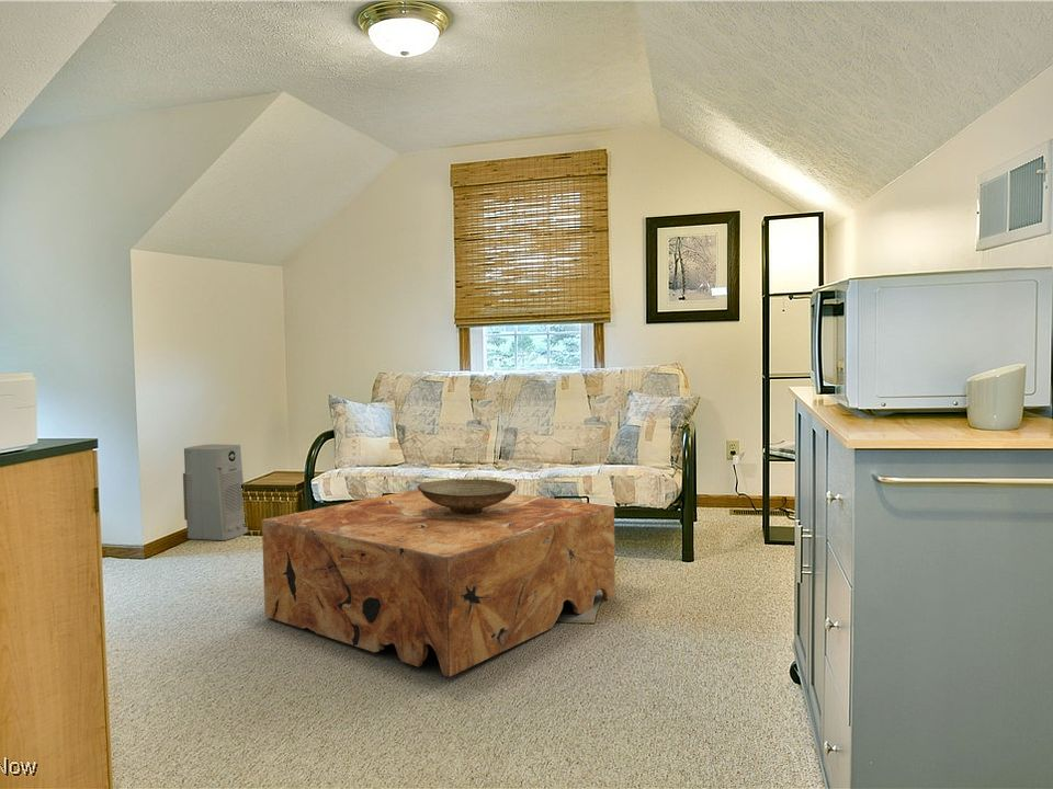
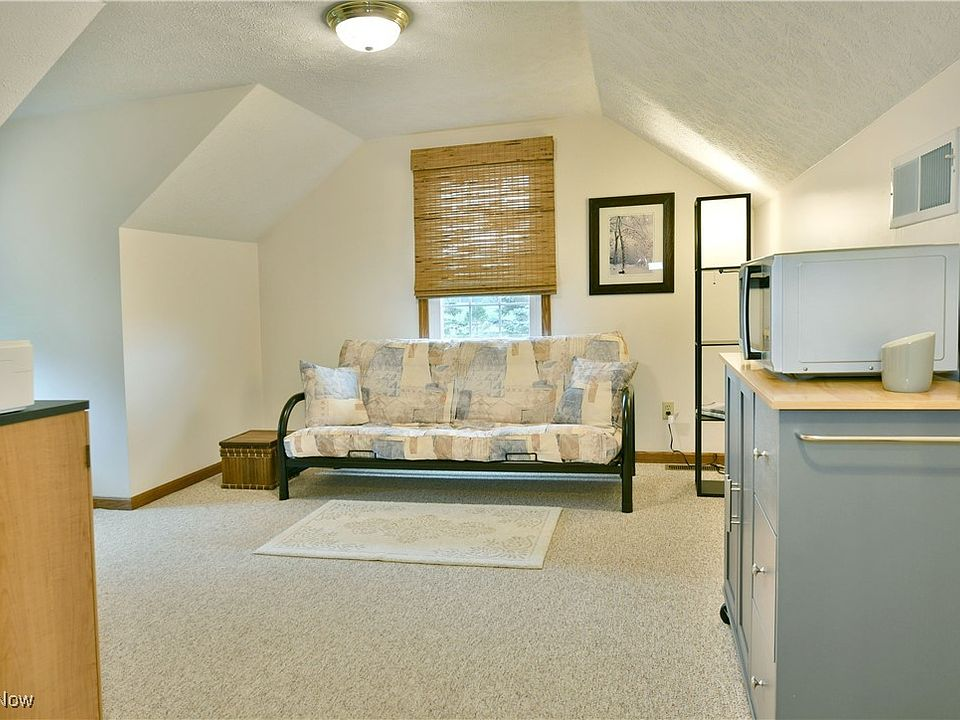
- decorative bowl [416,478,517,514]
- air purifier [182,443,249,541]
- coffee table [261,488,616,678]
